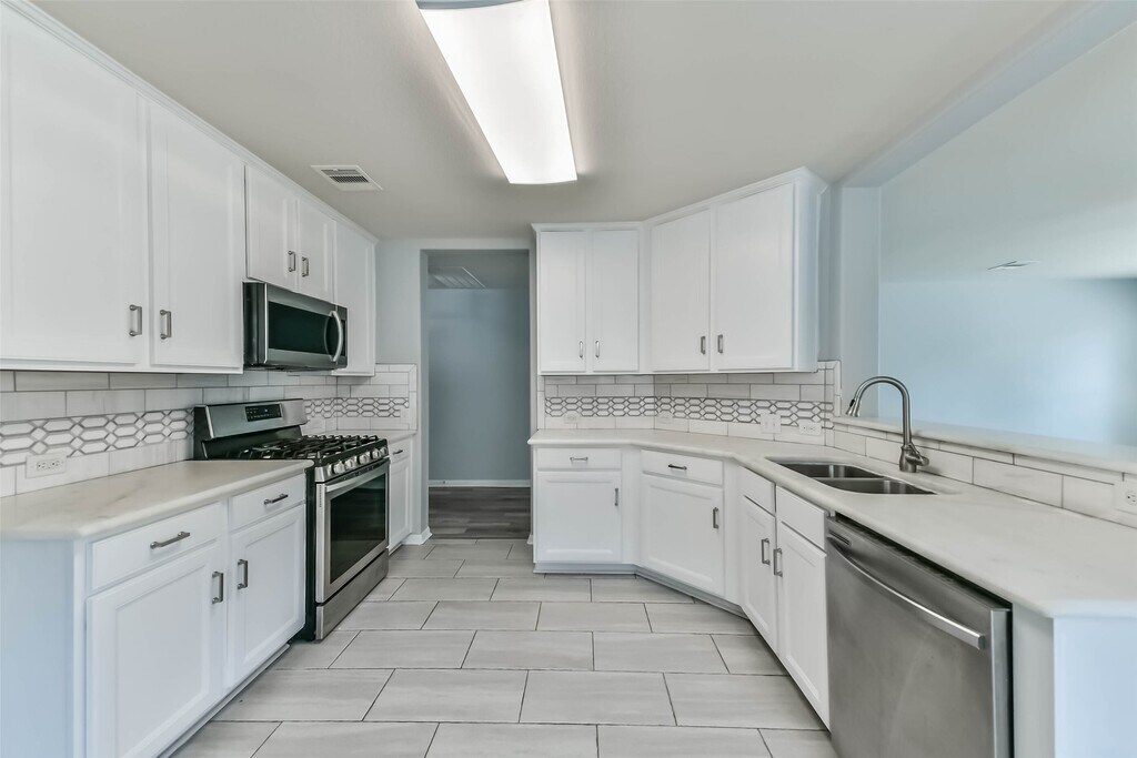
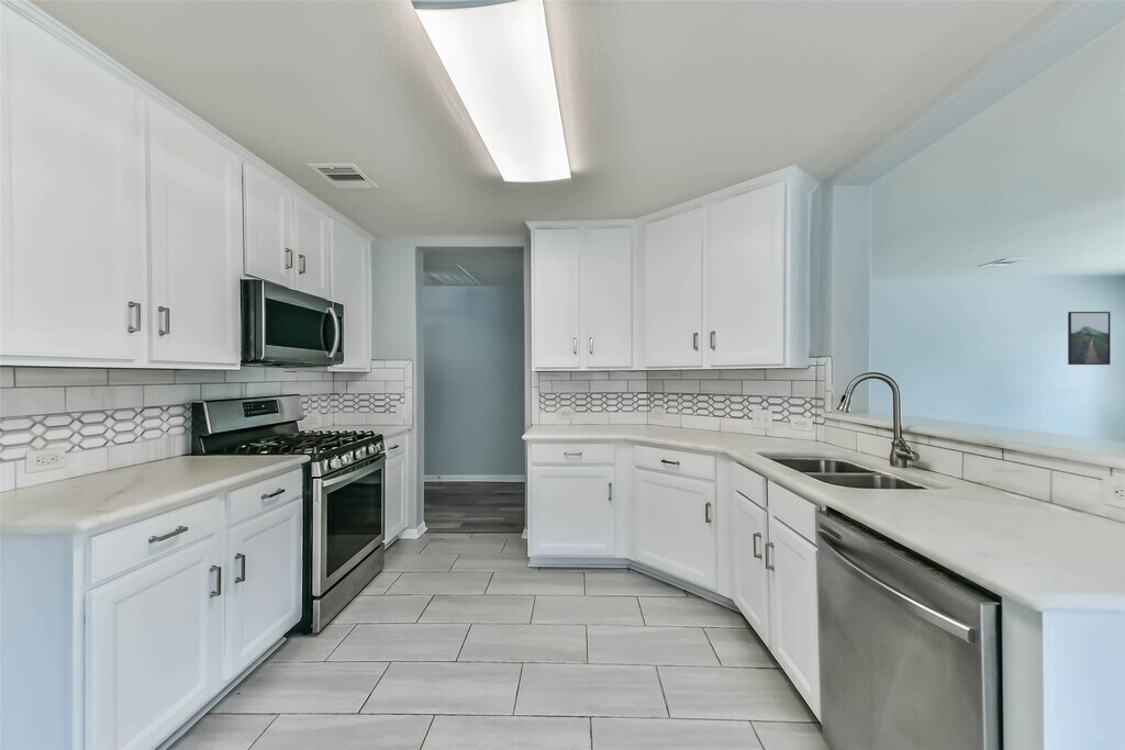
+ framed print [1067,311,1112,366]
